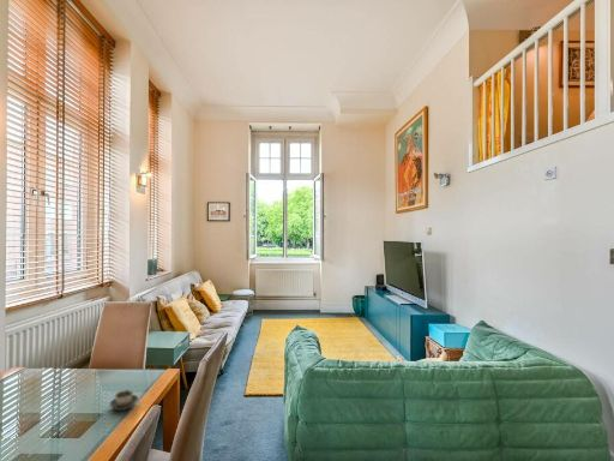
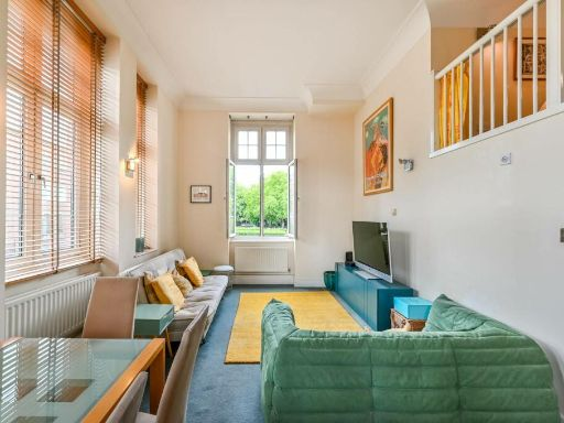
- cup [108,389,139,412]
